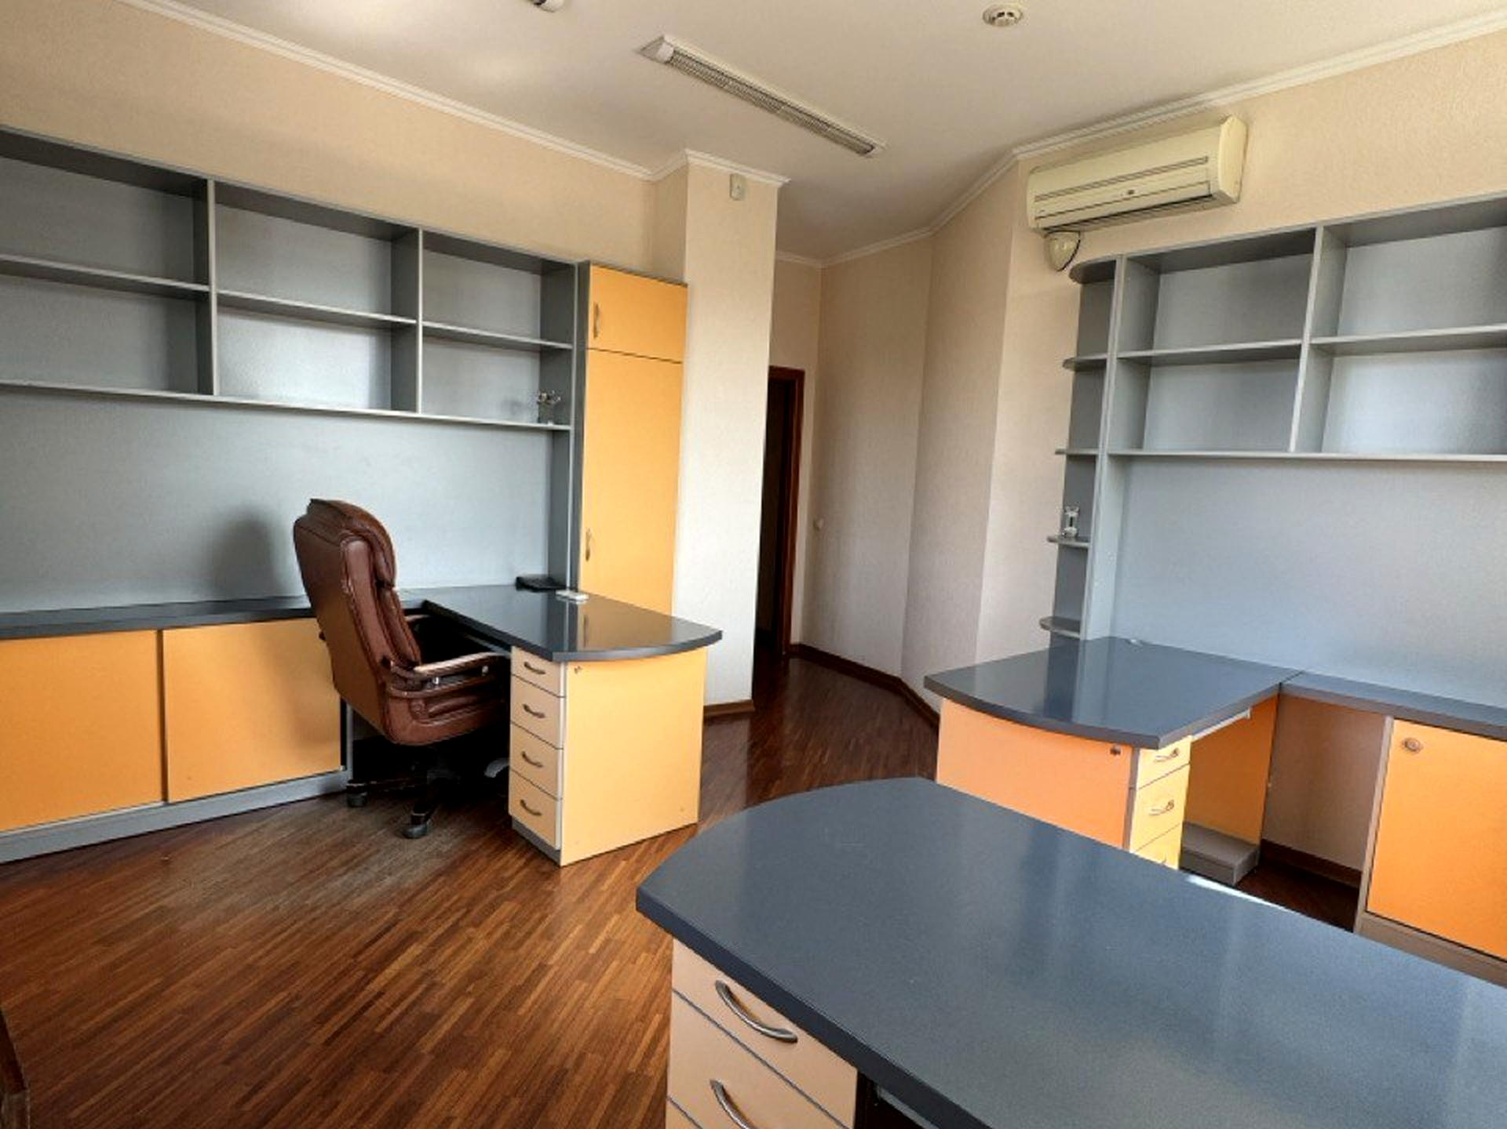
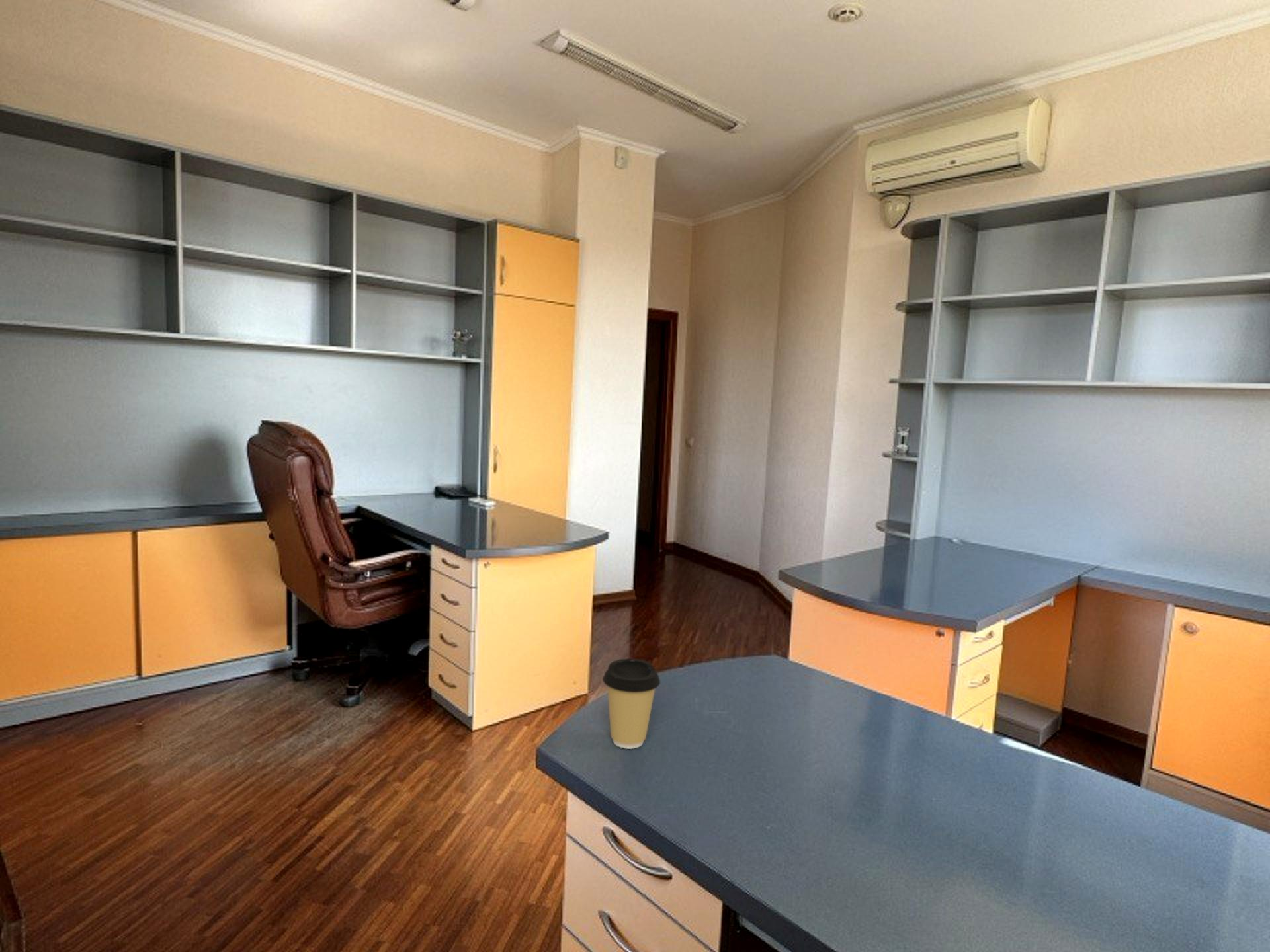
+ coffee cup [602,658,661,750]
